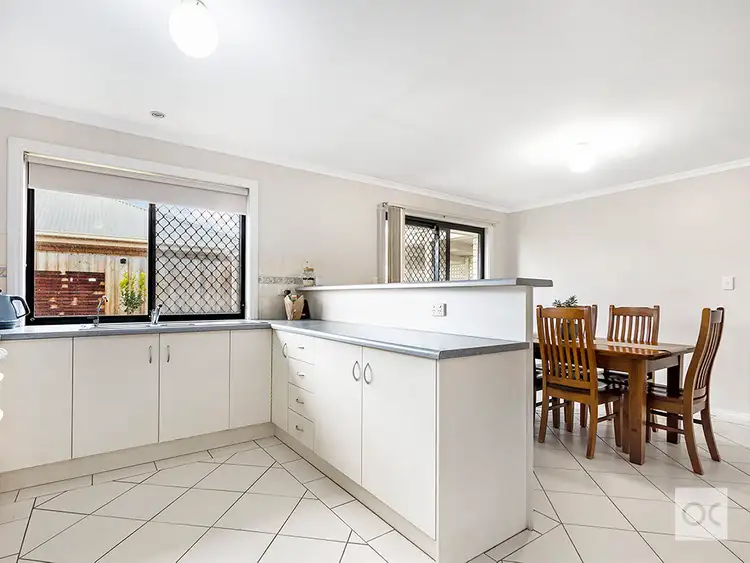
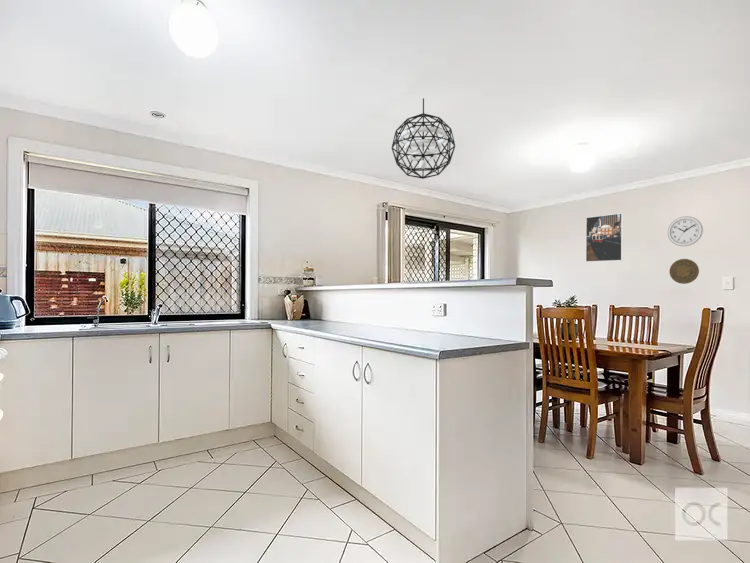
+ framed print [585,212,624,263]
+ wall clock [667,215,704,247]
+ decorative plate [669,258,700,285]
+ pendant light [391,97,456,180]
